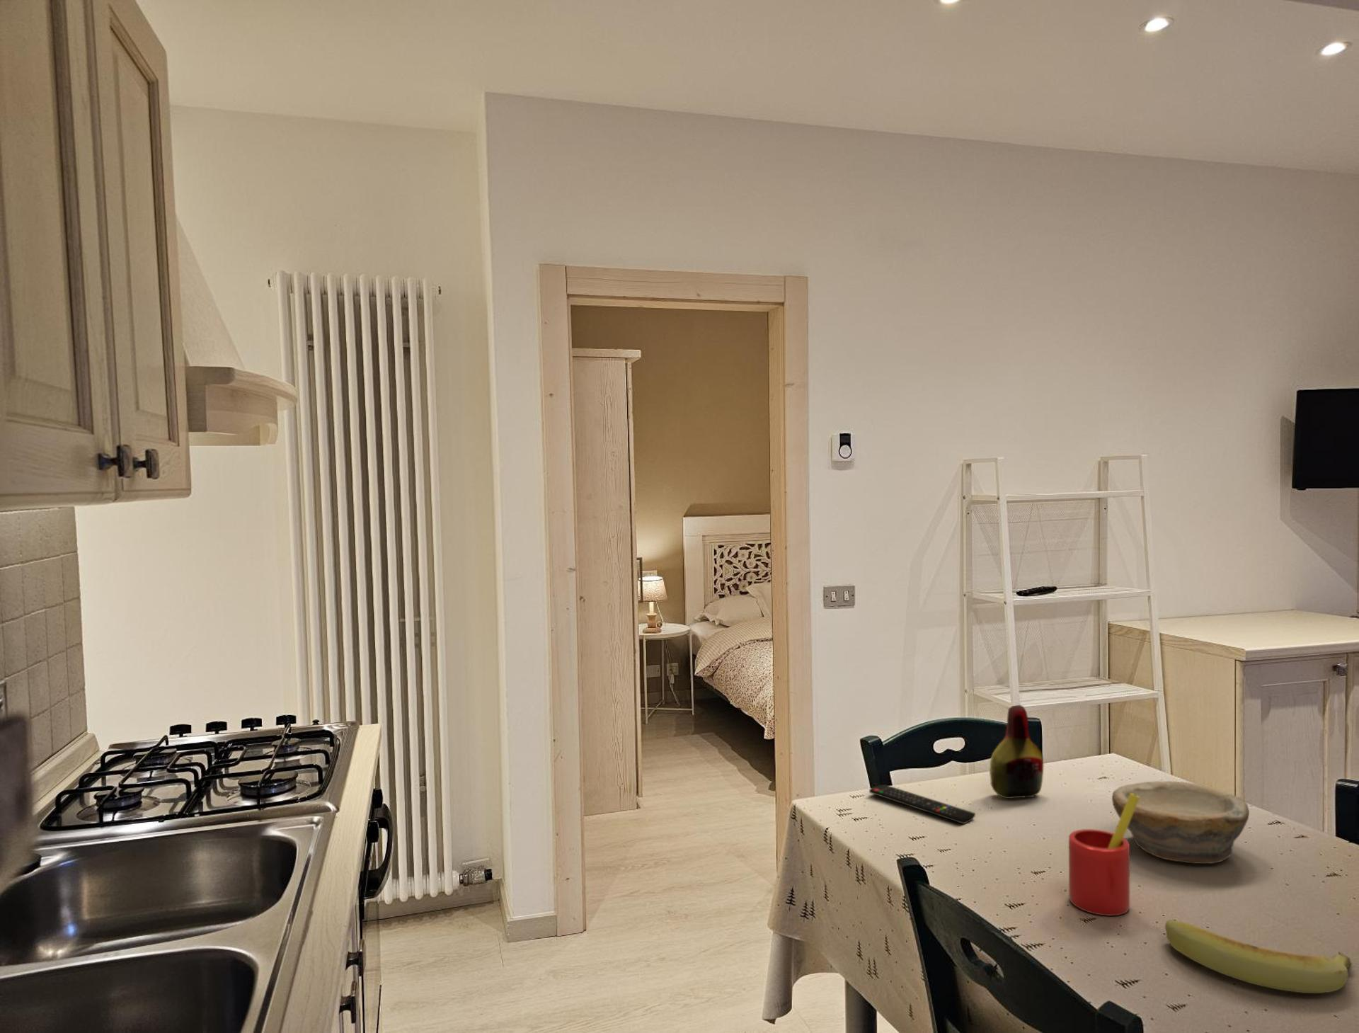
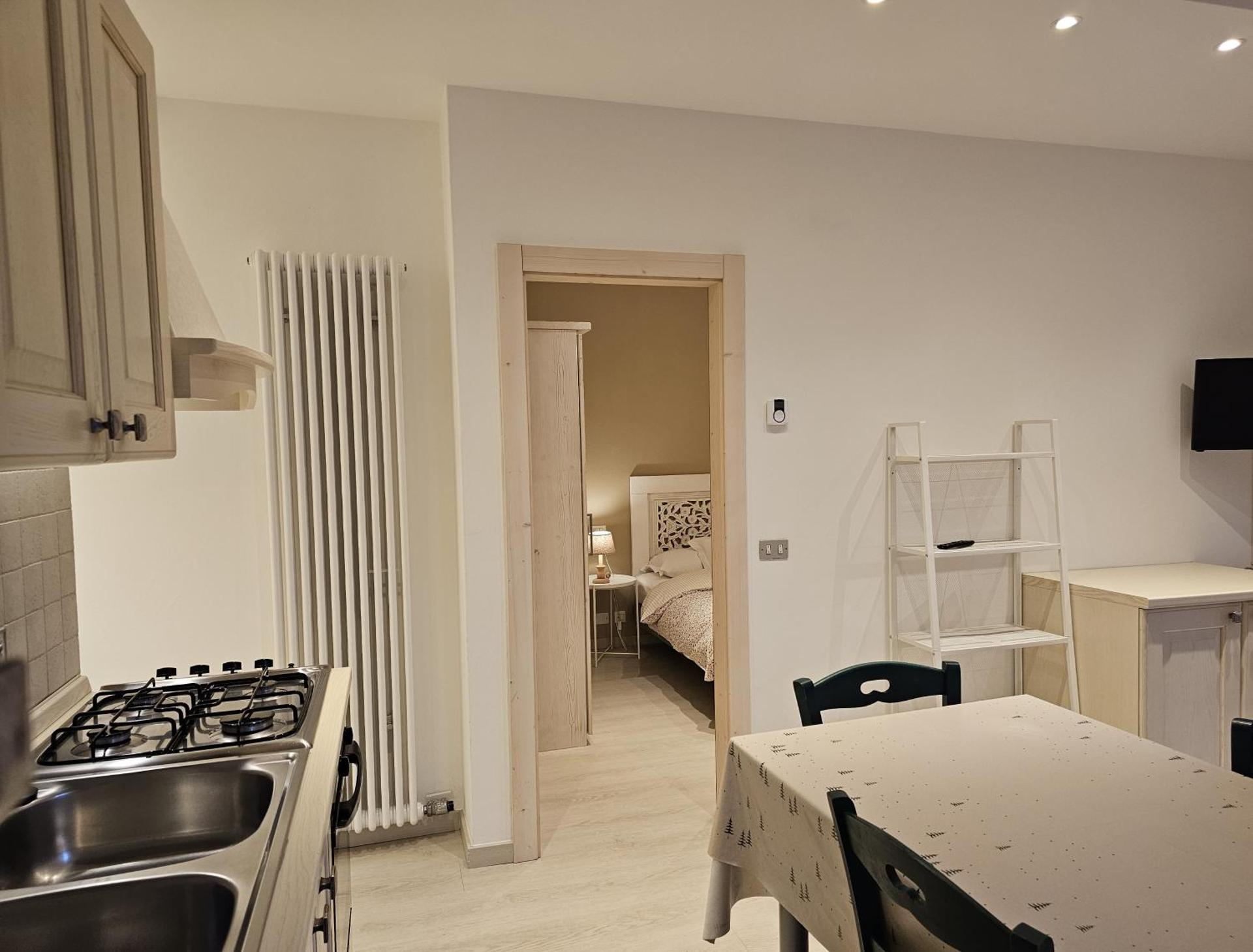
- remote control [869,783,976,825]
- bowl [1112,780,1249,865]
- banana [1165,919,1351,994]
- bottle [989,704,1044,800]
- straw [1068,793,1140,916]
